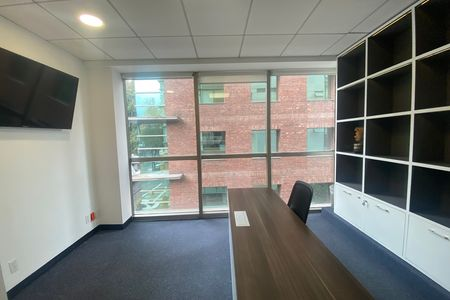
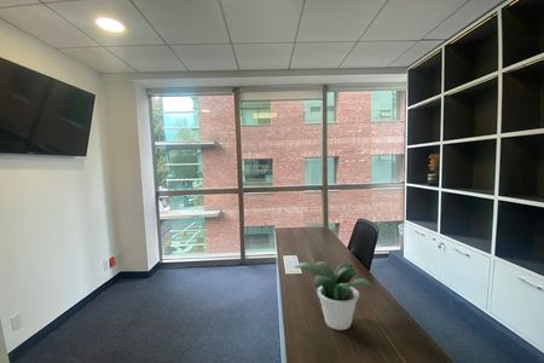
+ potted plant [294,260,374,332]
